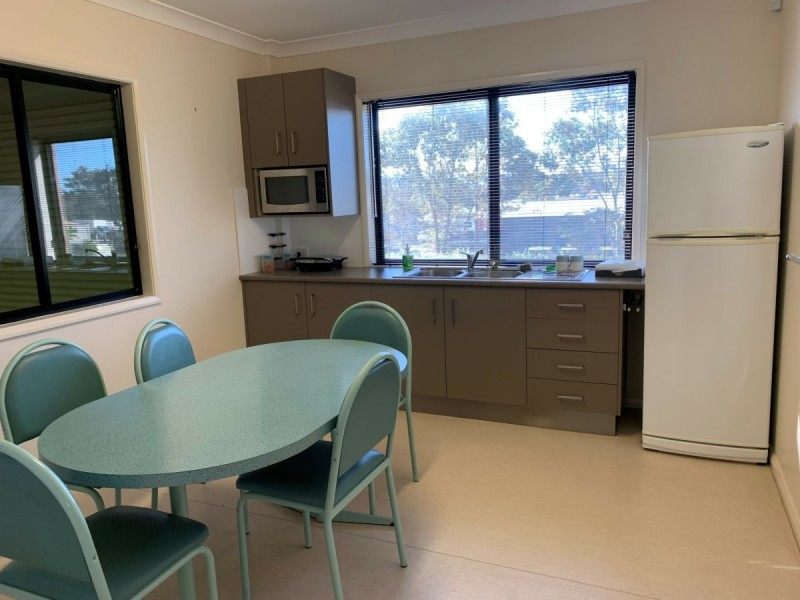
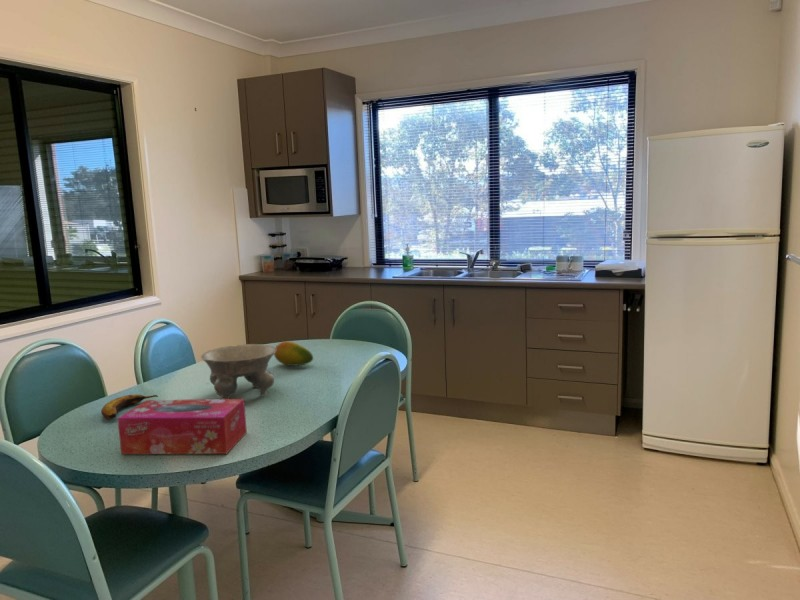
+ tissue box [116,398,248,455]
+ bowl [200,343,276,399]
+ fruit [273,340,314,367]
+ banana [100,393,159,420]
